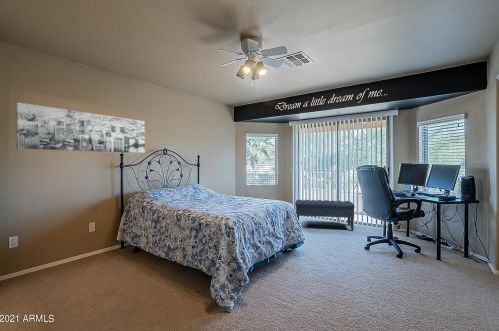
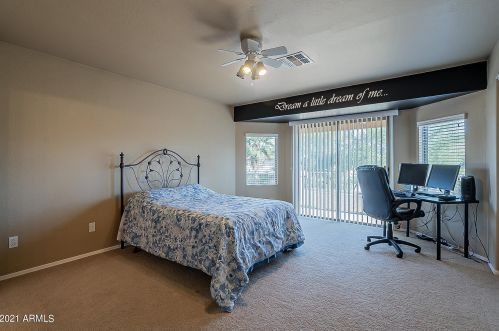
- bench [294,199,356,232]
- wall art [15,101,146,154]
